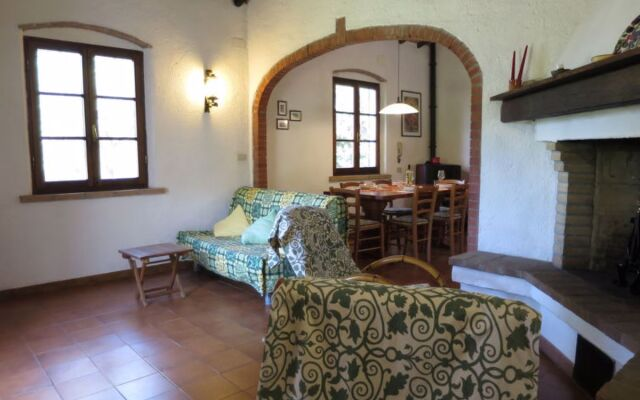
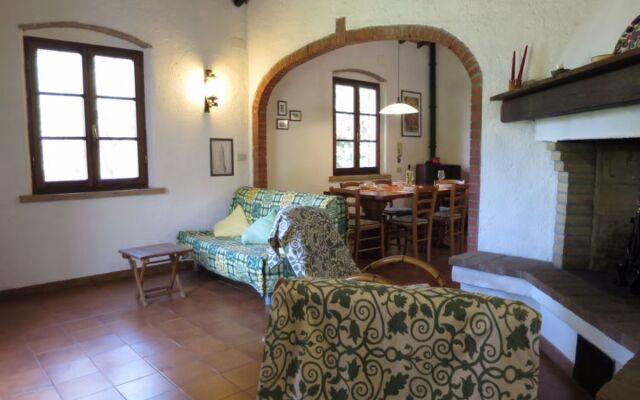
+ wall art [208,137,235,178]
